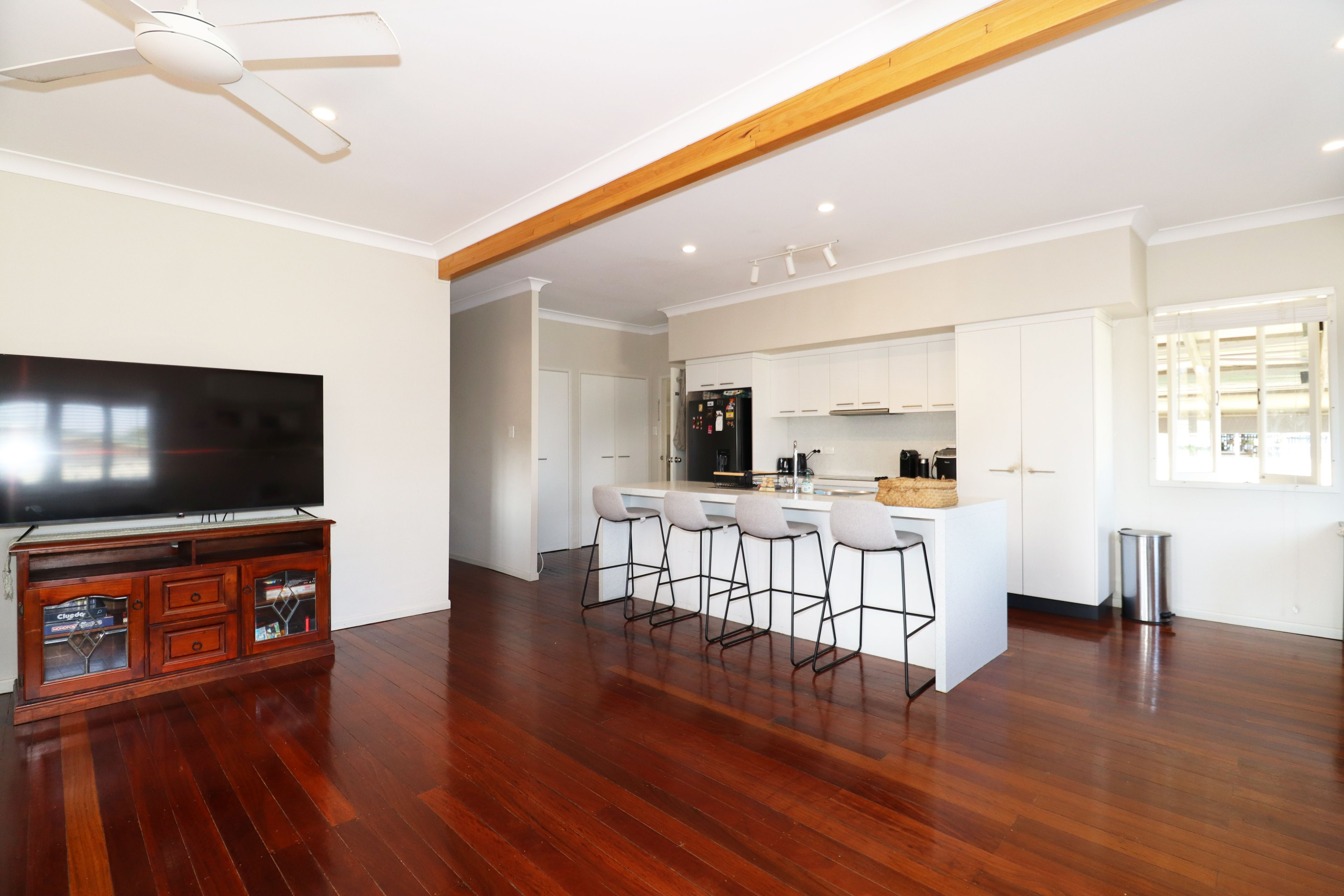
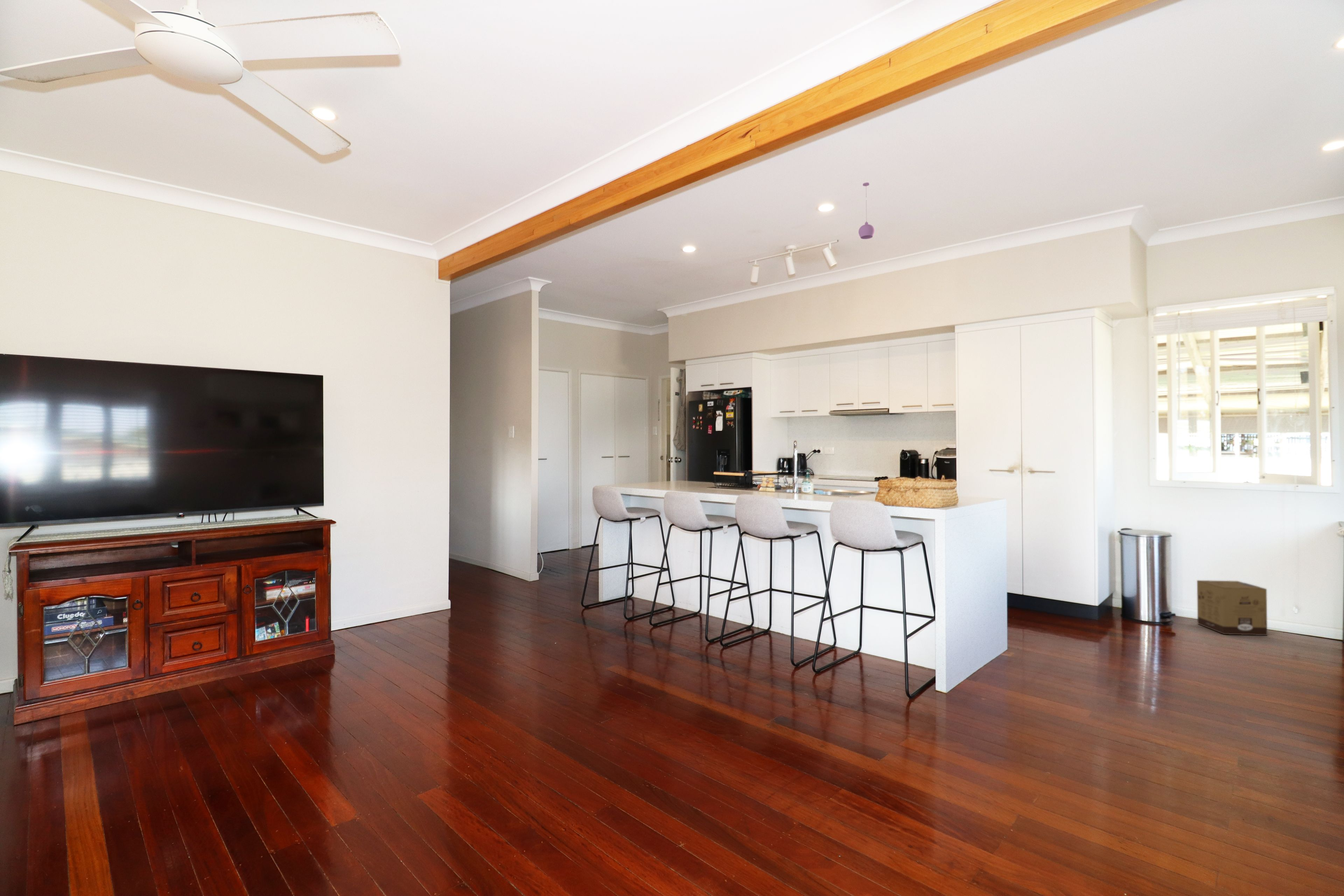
+ pendant light [858,182,875,239]
+ cardboard box [1197,580,1268,636]
